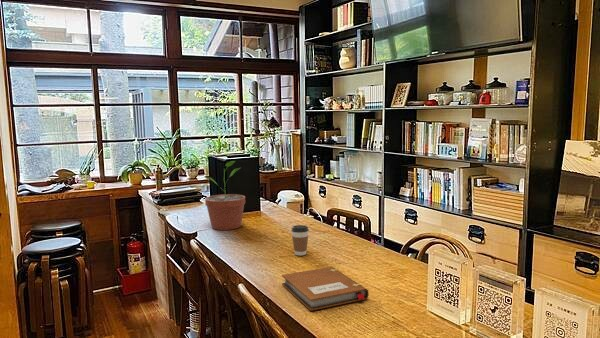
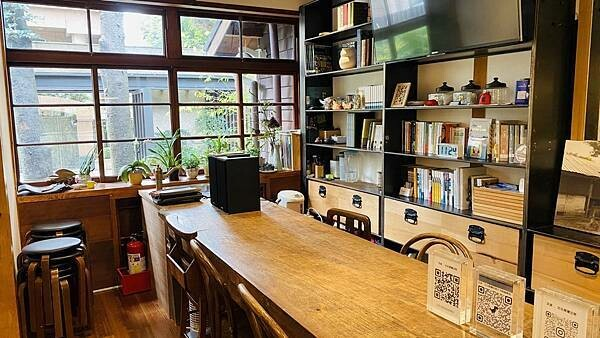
- potted plant [204,160,246,231]
- coffee cup [290,224,310,256]
- notebook [281,266,369,312]
